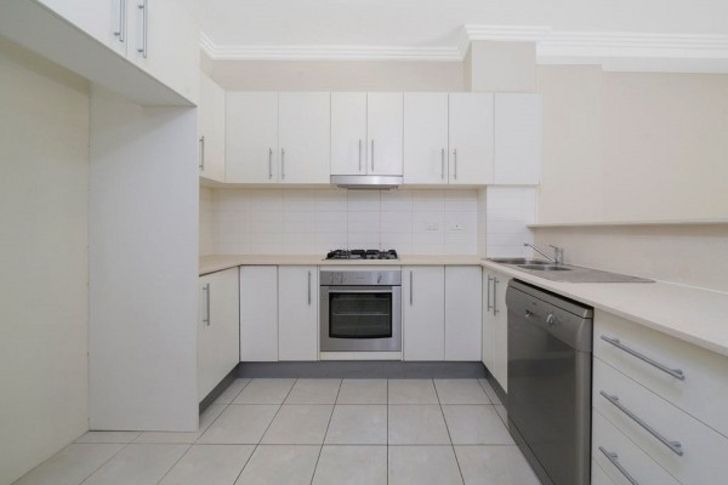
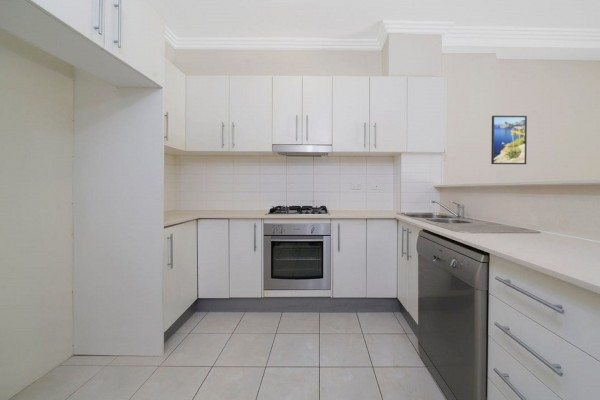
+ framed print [490,115,528,165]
